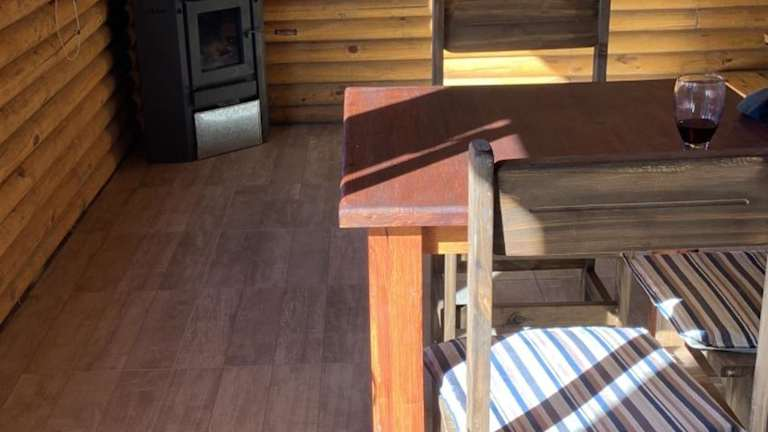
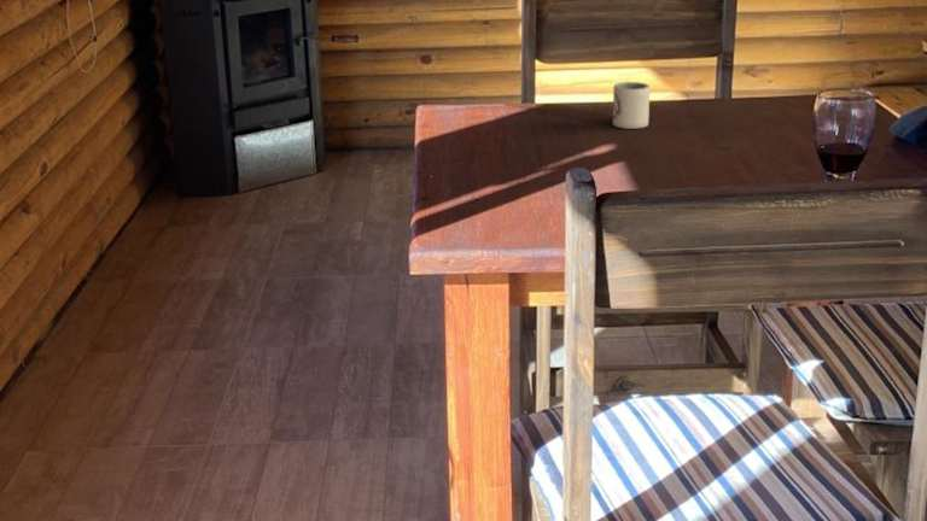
+ cup [612,81,651,130]
